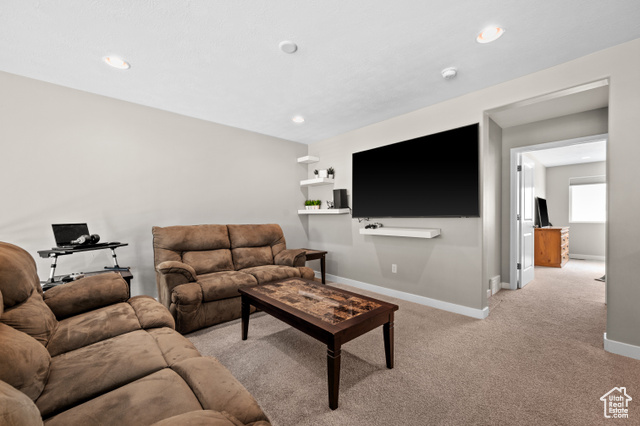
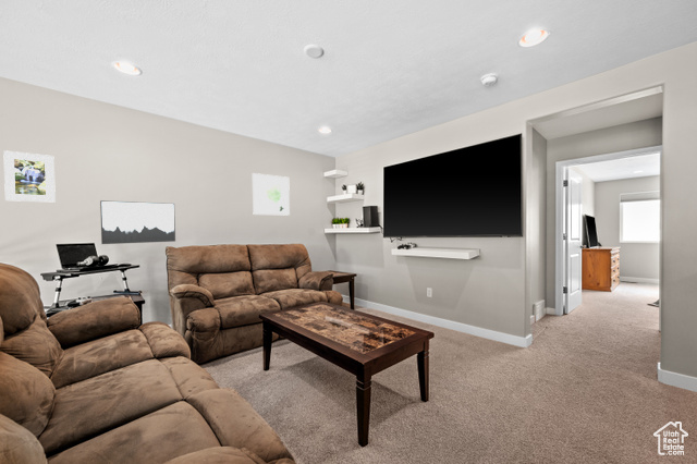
+ wall art [252,172,291,217]
+ wall art [99,199,176,245]
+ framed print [2,149,57,204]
